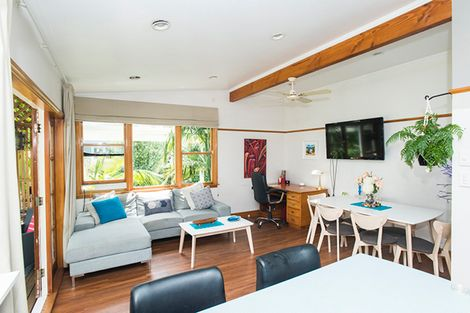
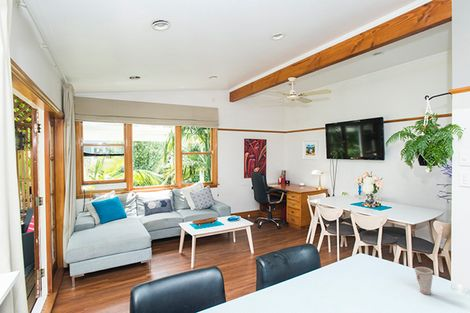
+ cup [413,266,434,296]
